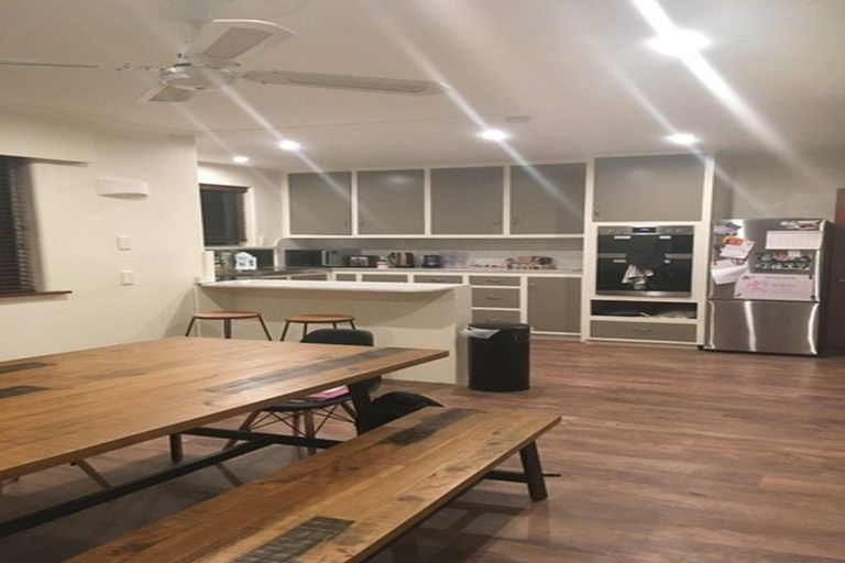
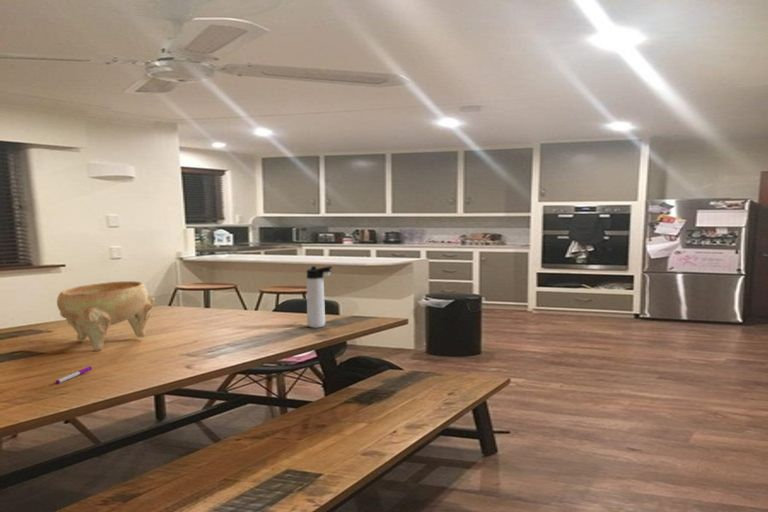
+ decorative bowl [56,280,156,352]
+ thermos bottle [306,265,333,329]
+ pen [55,365,93,385]
